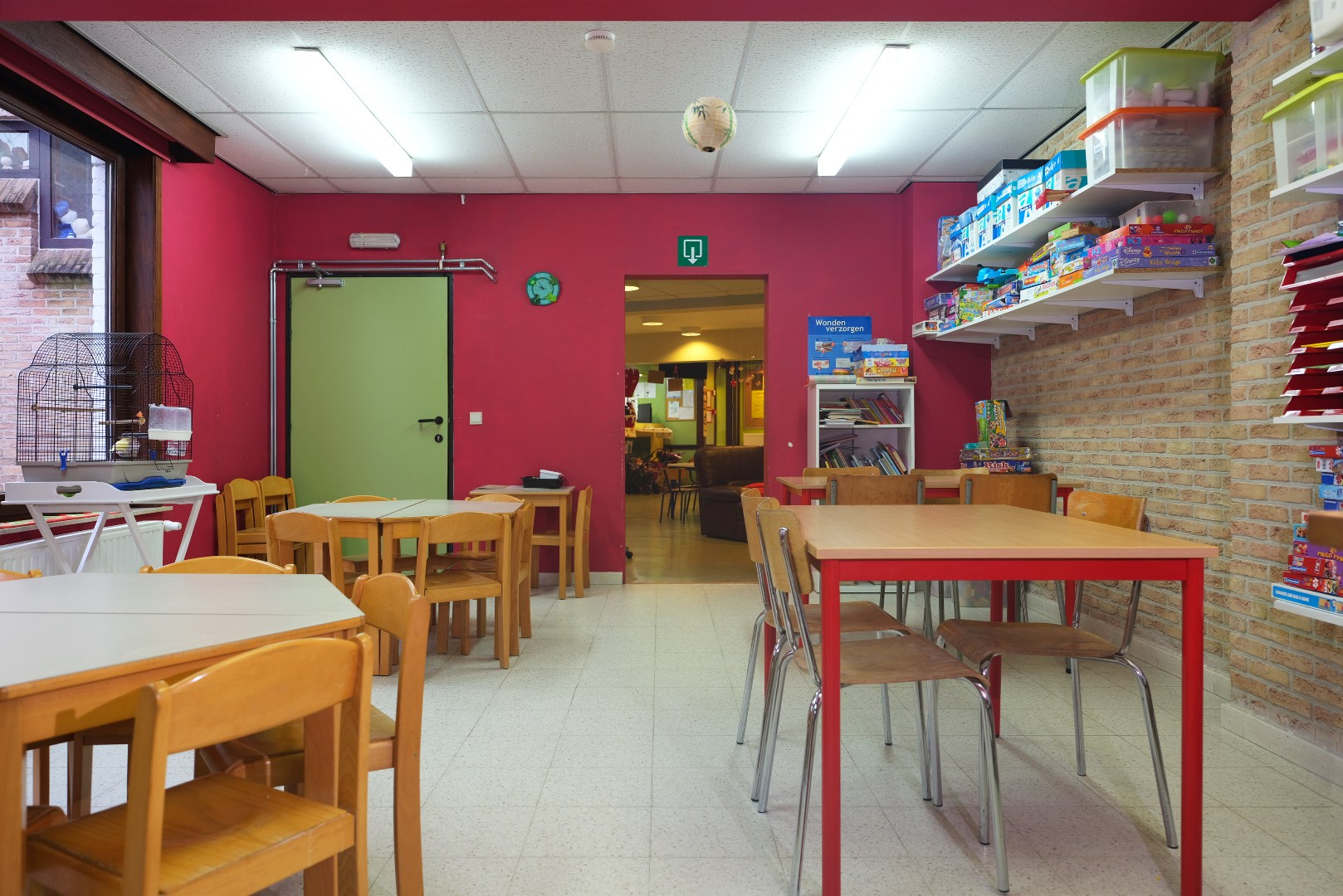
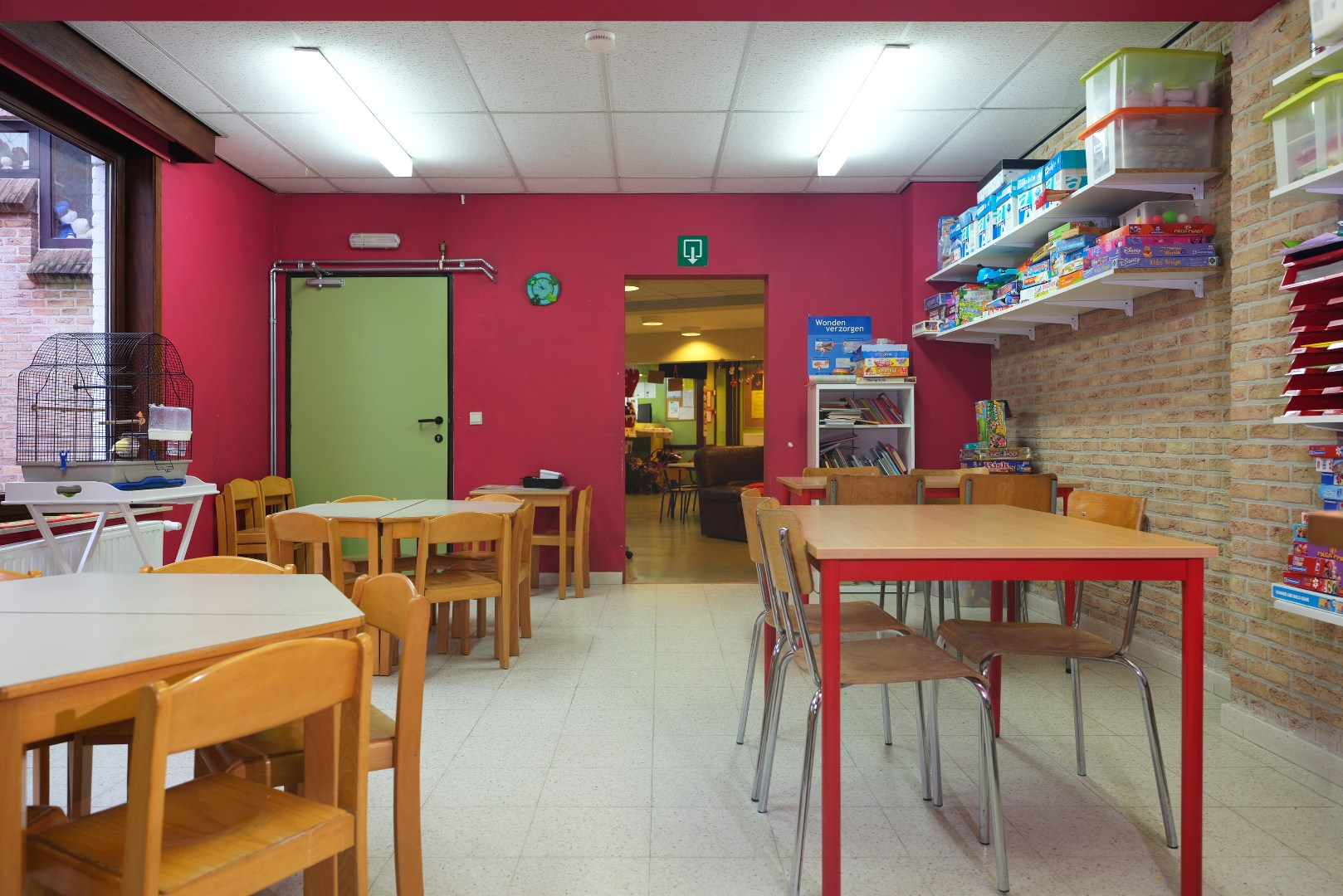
- paper lantern [681,95,737,153]
